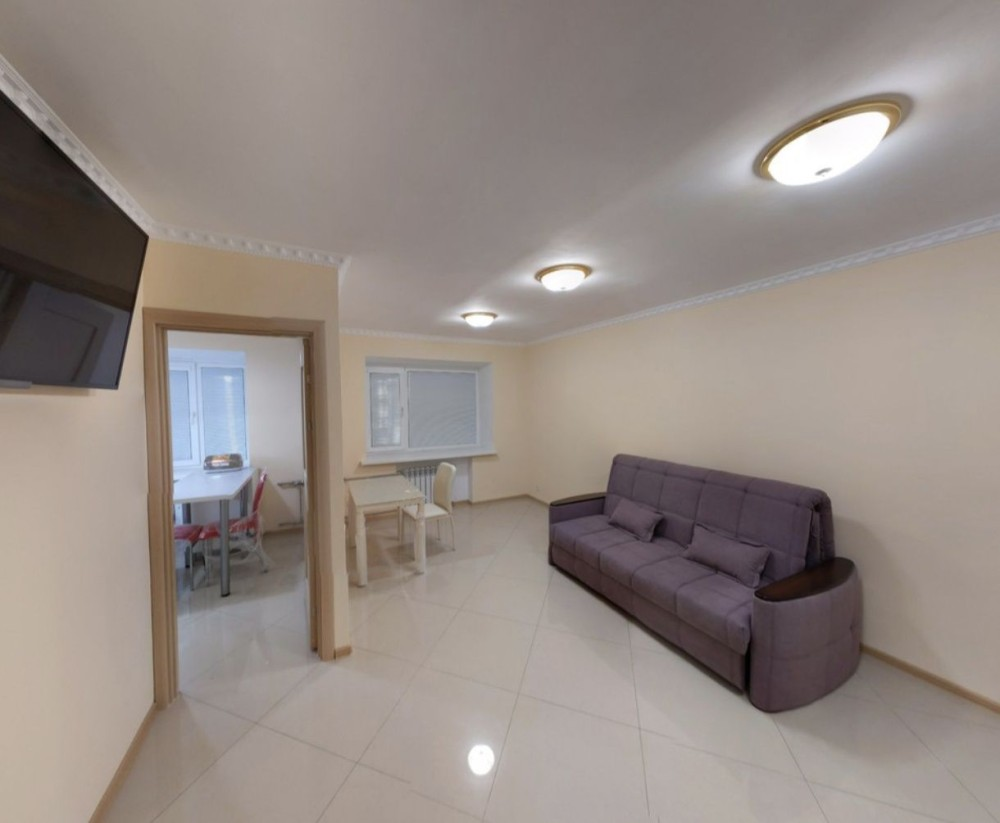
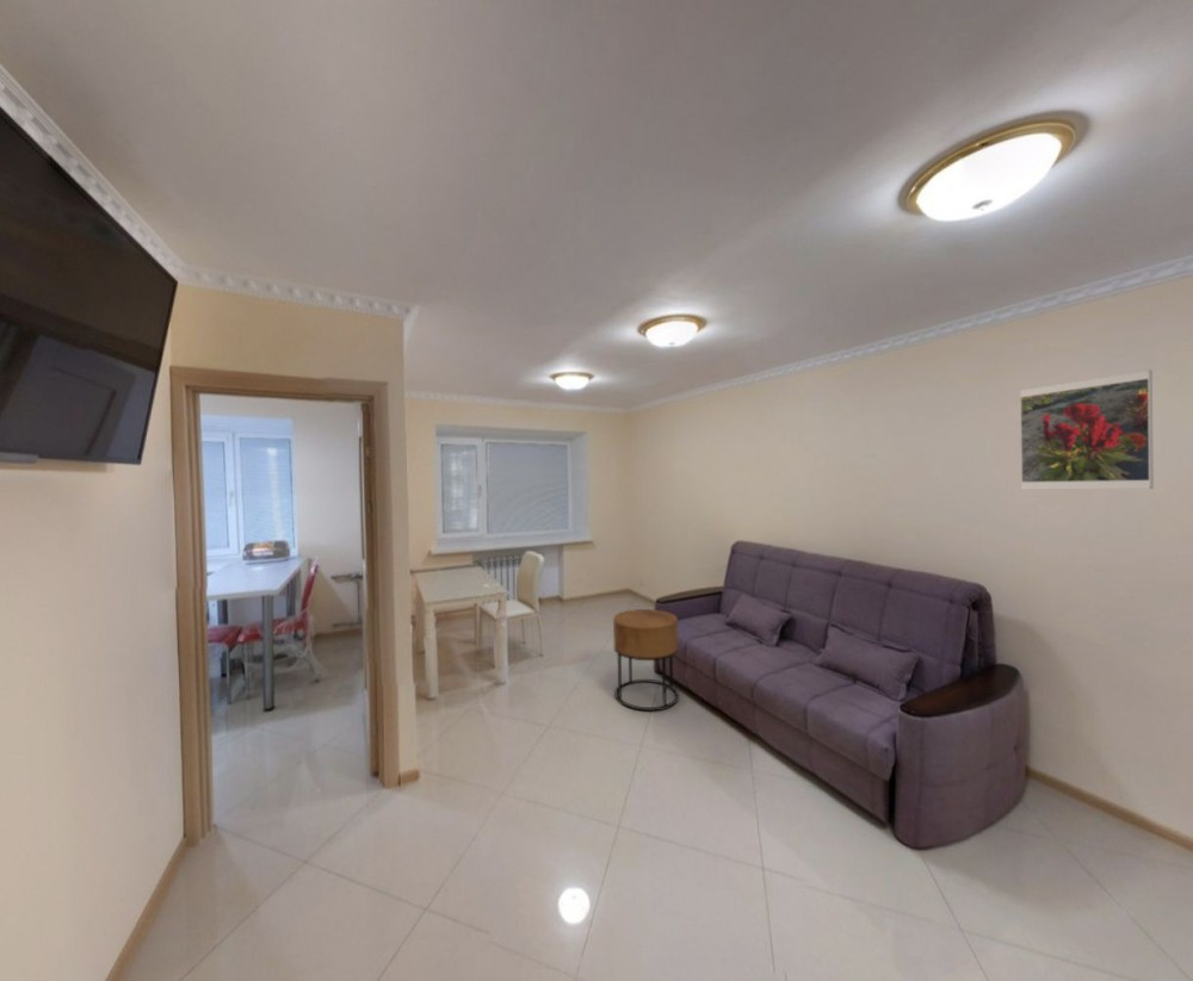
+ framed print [1019,368,1155,491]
+ side table [612,608,680,713]
